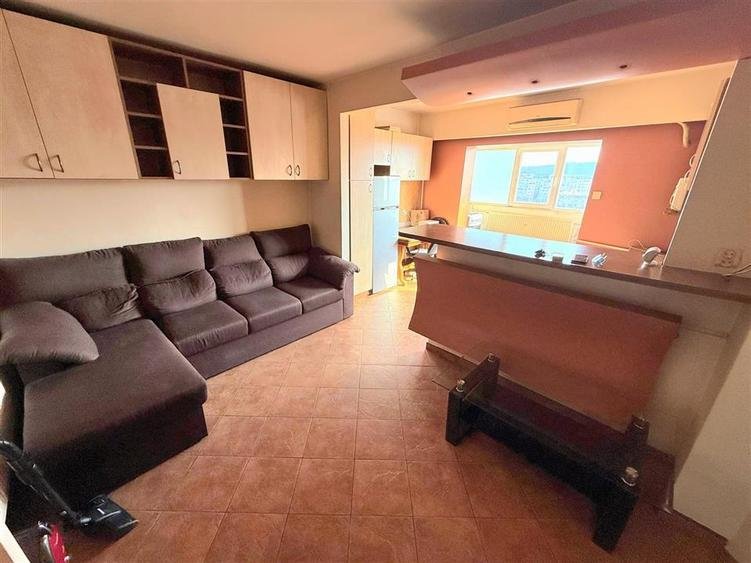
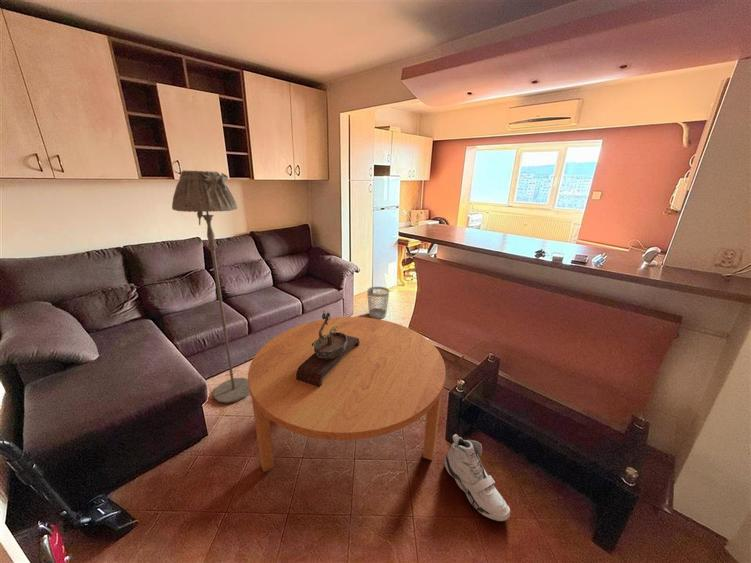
+ floor lamp [171,169,250,404]
+ sneaker [444,433,511,522]
+ wastebasket [366,286,390,319]
+ coffee table [247,316,446,473]
+ bonsai tree [296,310,360,387]
